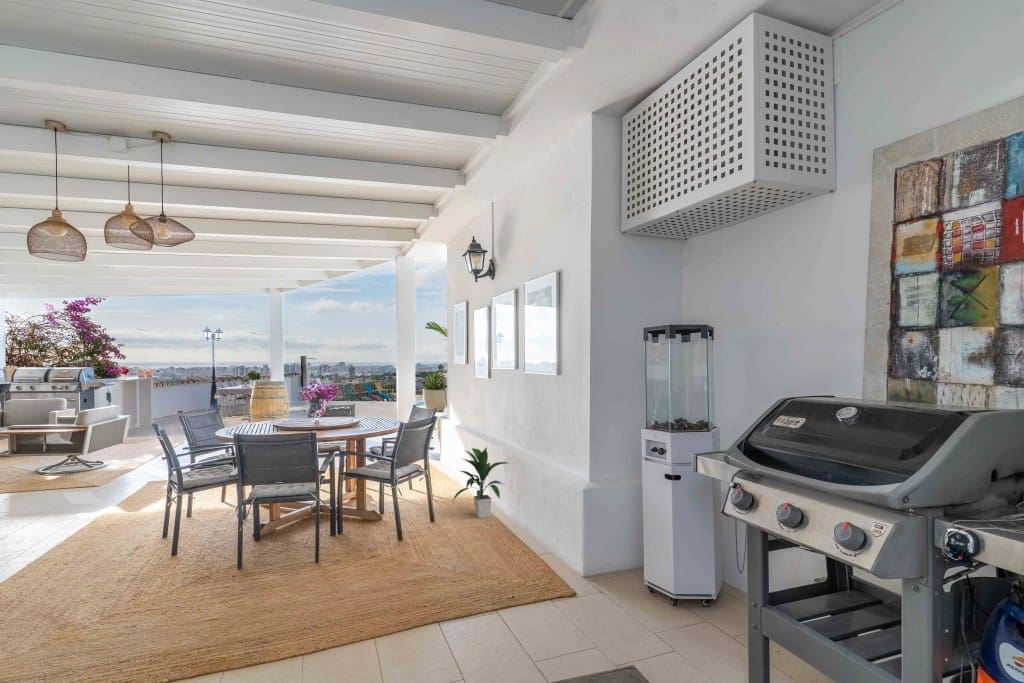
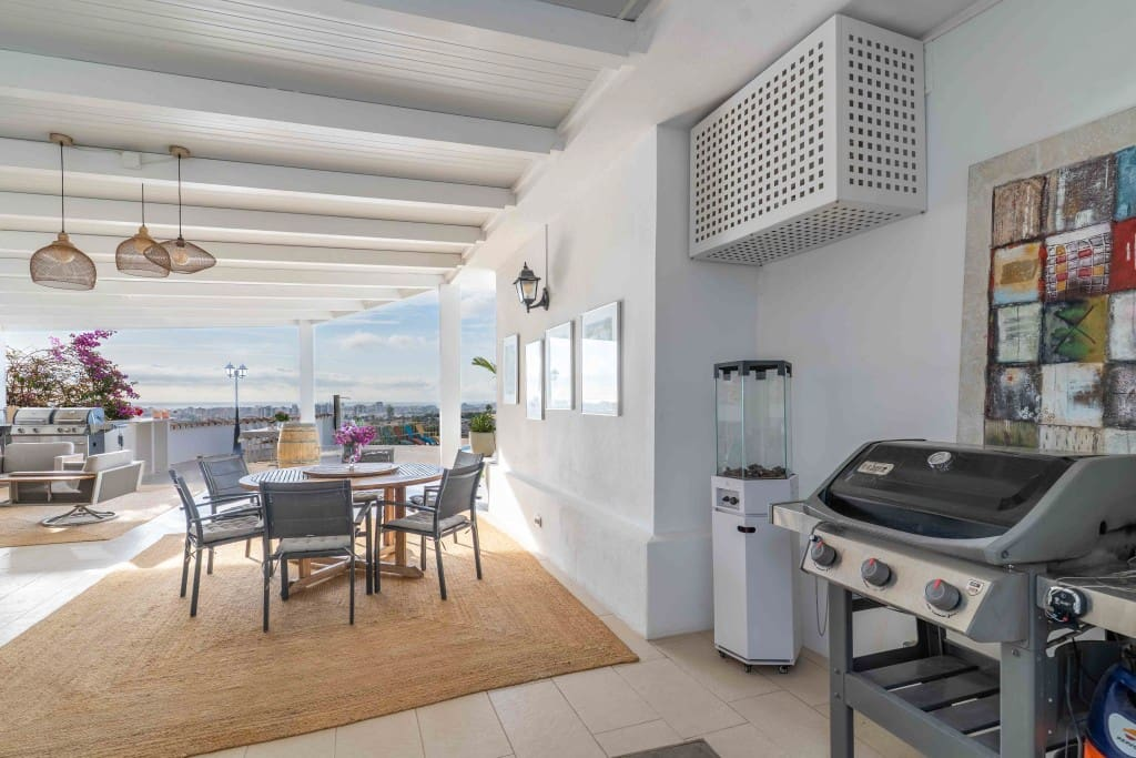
- indoor plant [451,446,508,519]
